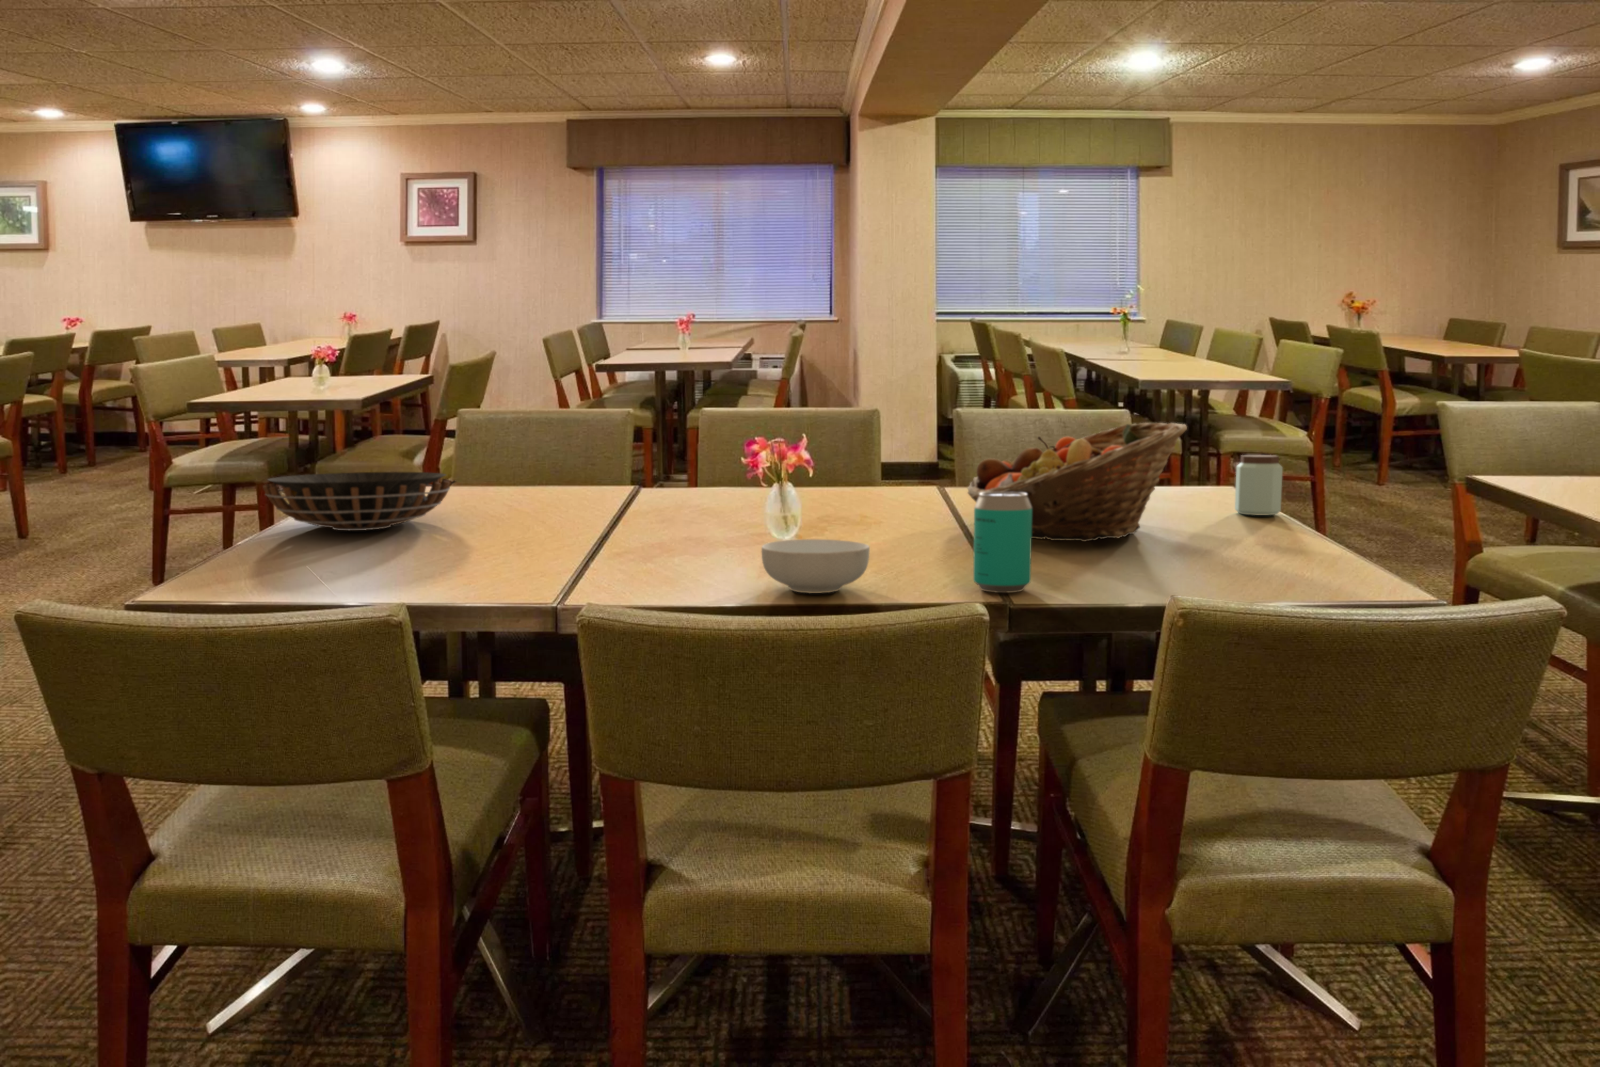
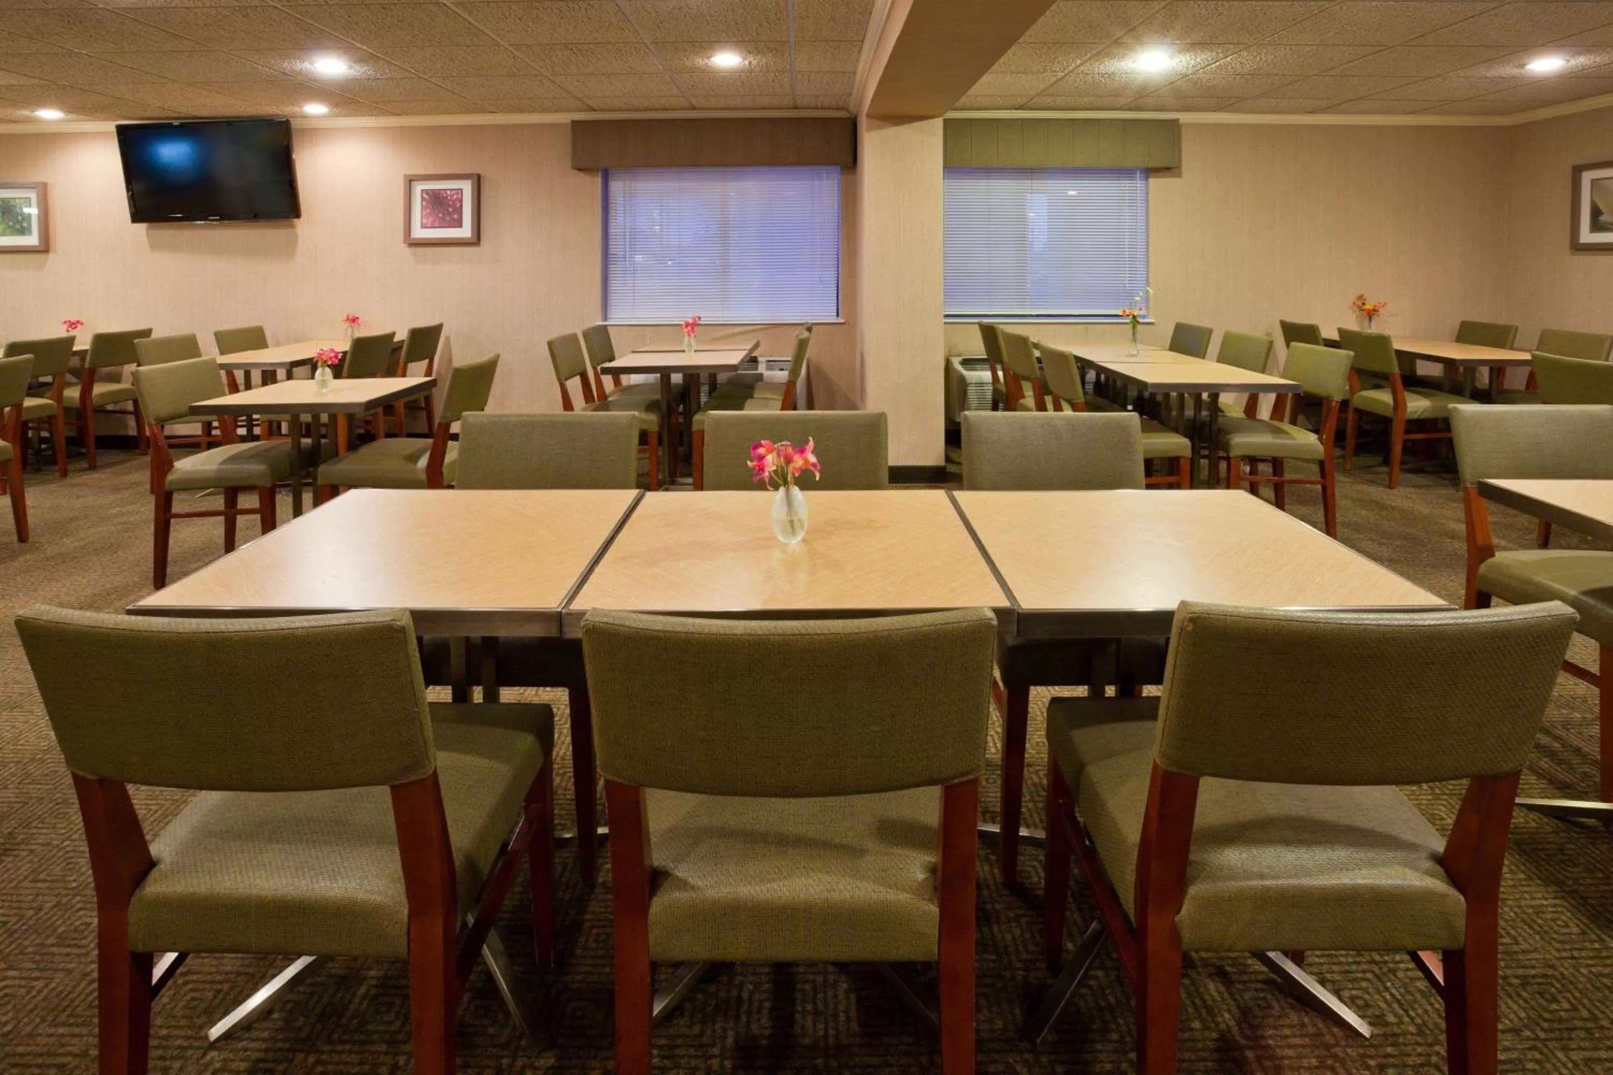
- decorative bowl [262,472,456,531]
- cereal bowl [761,538,870,594]
- peanut butter [1235,455,1283,516]
- fruit basket [967,422,1188,542]
- beverage can [973,492,1032,593]
